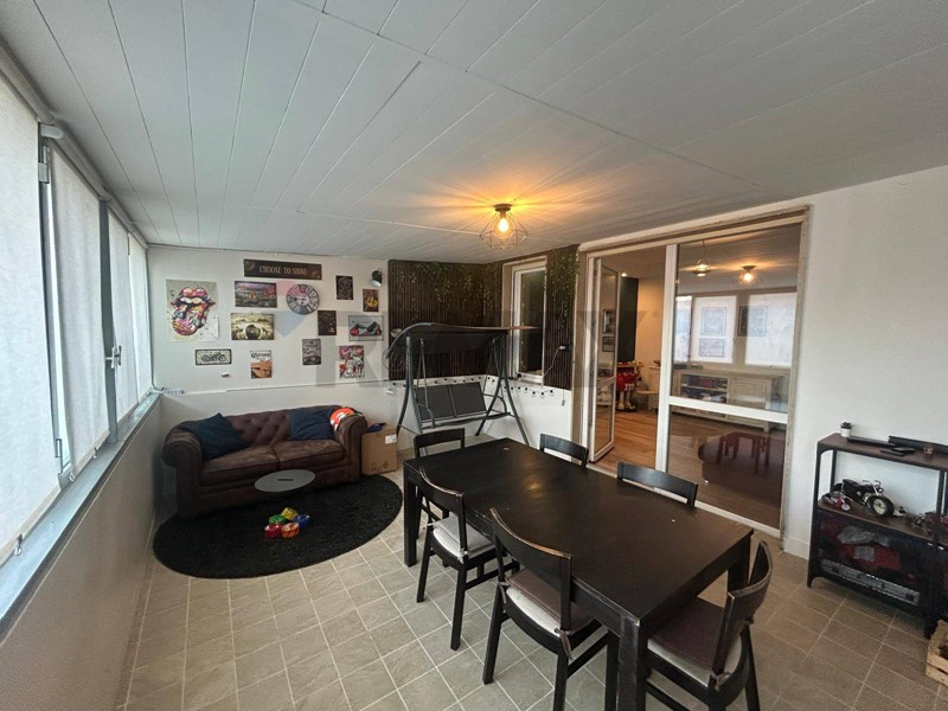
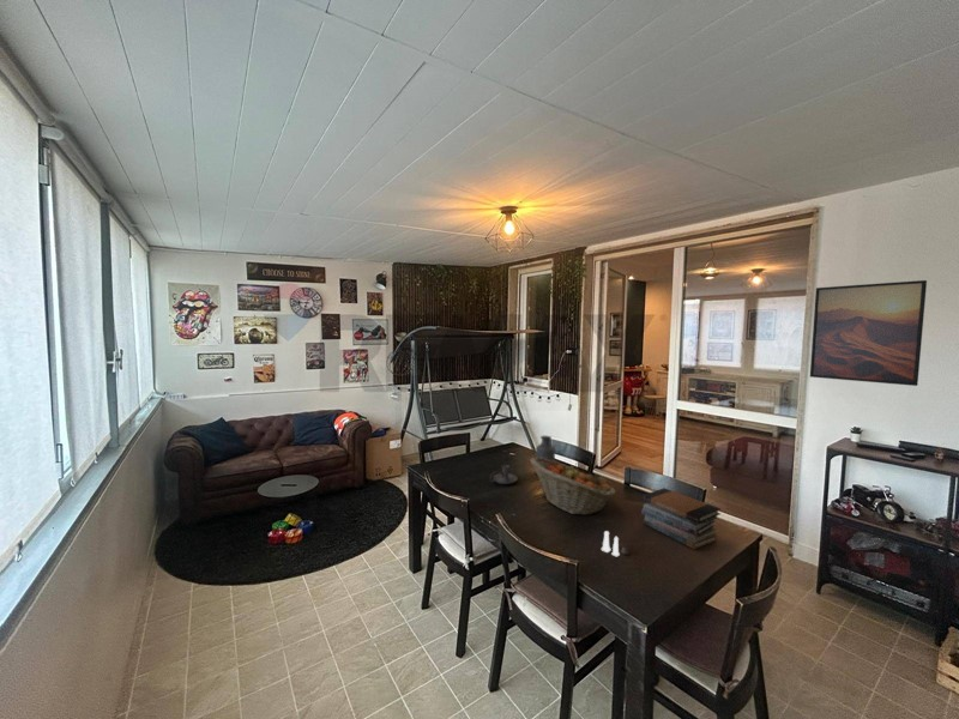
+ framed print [809,279,928,387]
+ salt and pepper shaker set [601,530,629,557]
+ book stack [641,487,722,550]
+ fruit basket [530,457,616,516]
+ bottle [535,435,556,476]
+ candle holder [489,464,519,485]
